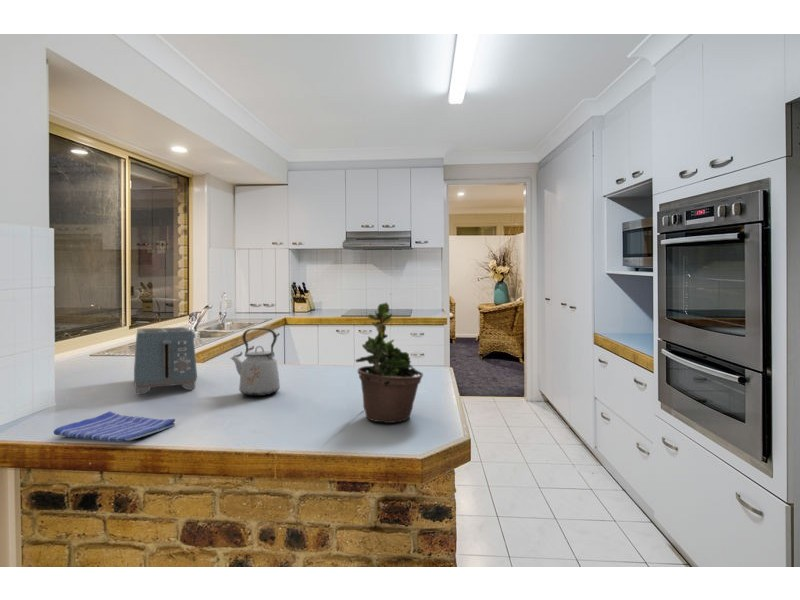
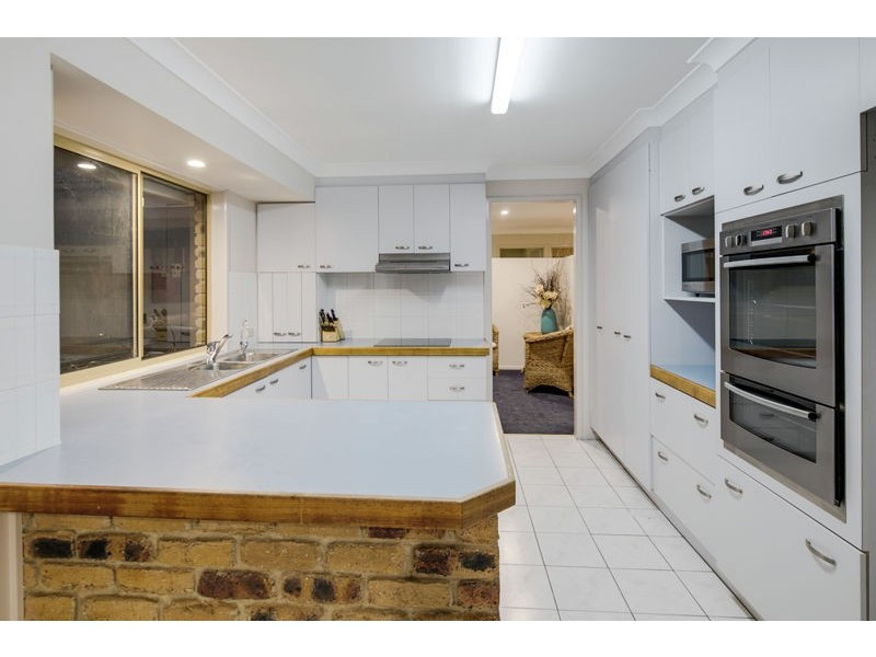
- toaster [133,326,198,395]
- potted plant [354,293,424,424]
- dish towel [53,411,176,443]
- kettle [230,327,281,397]
